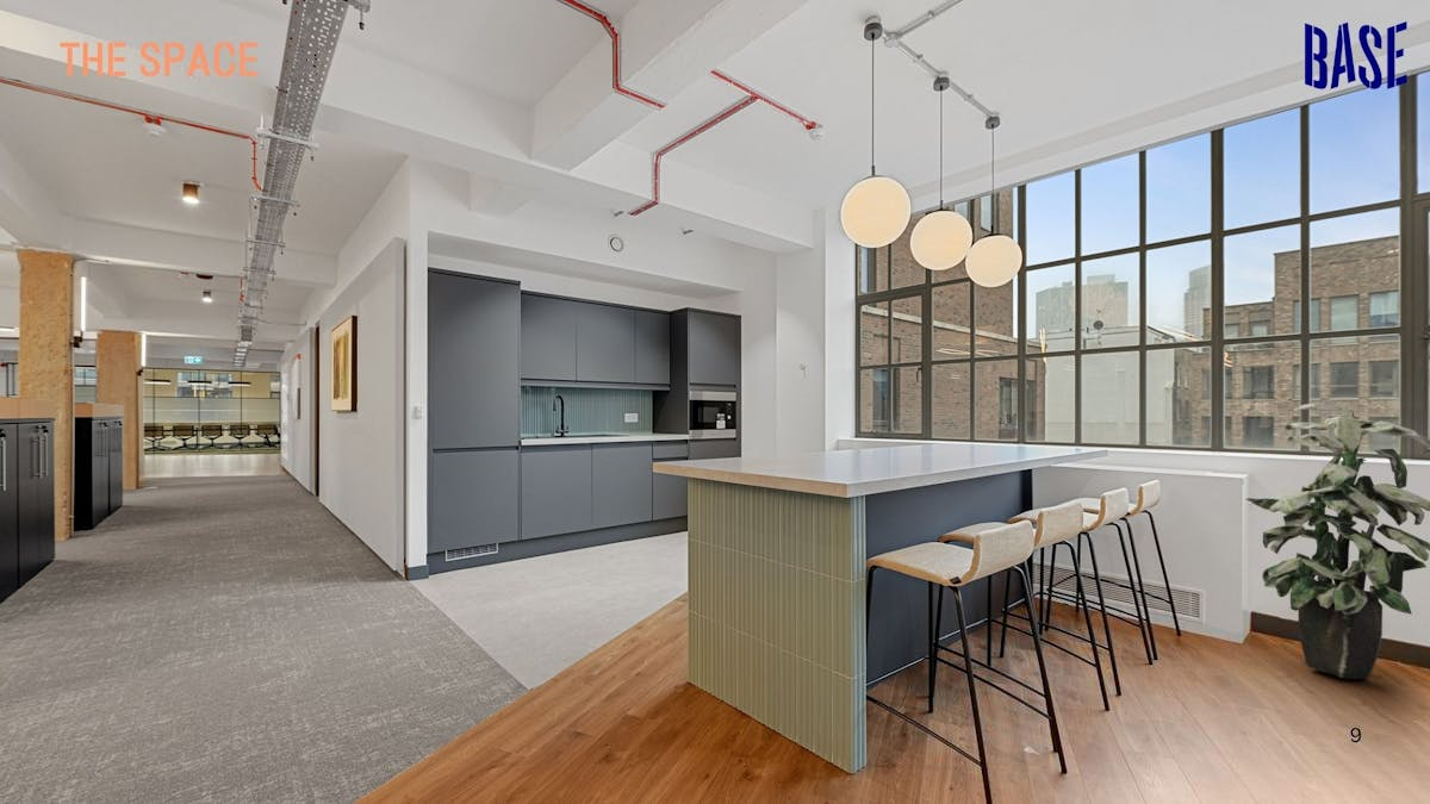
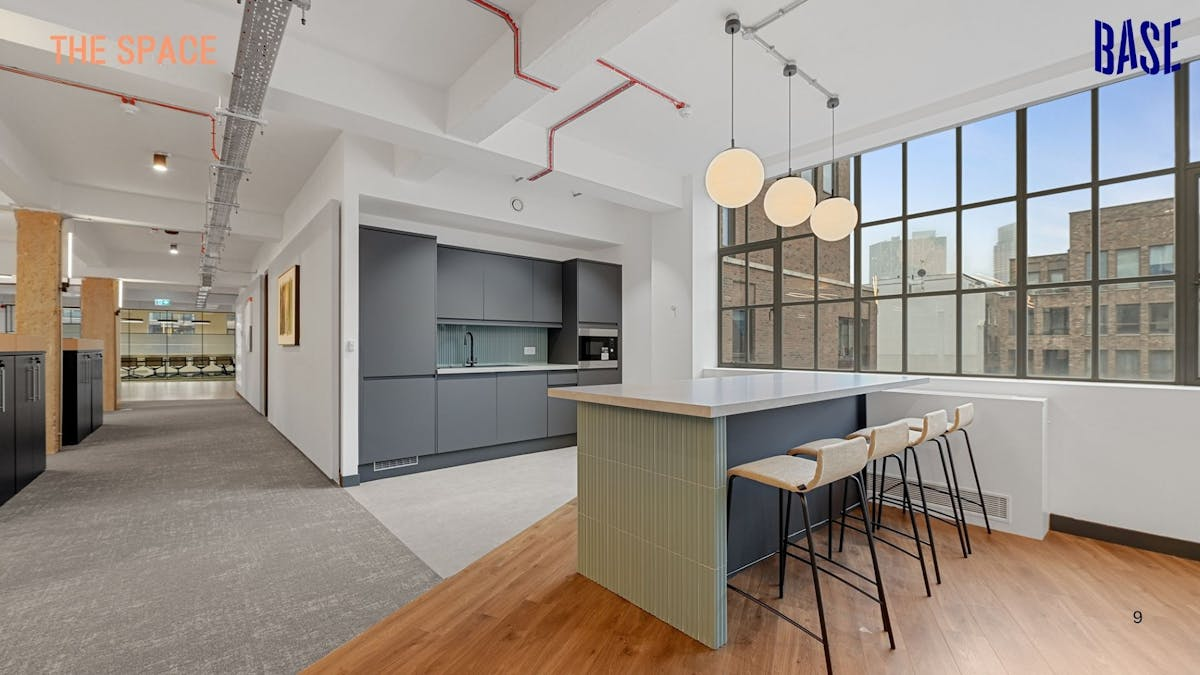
- indoor plant [1244,403,1430,680]
